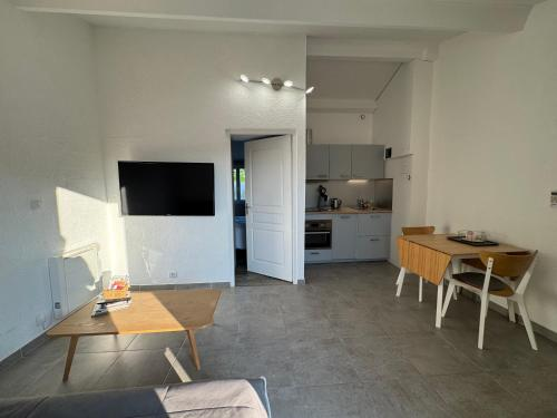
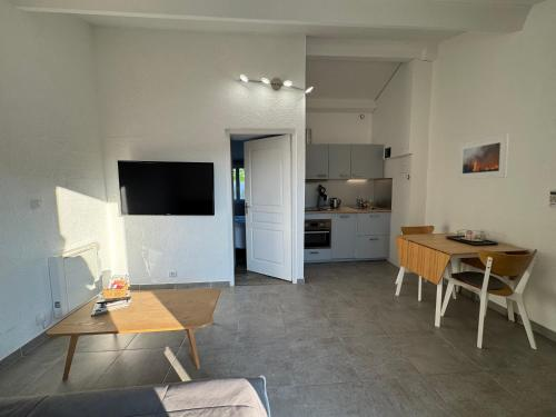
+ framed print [457,133,509,181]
